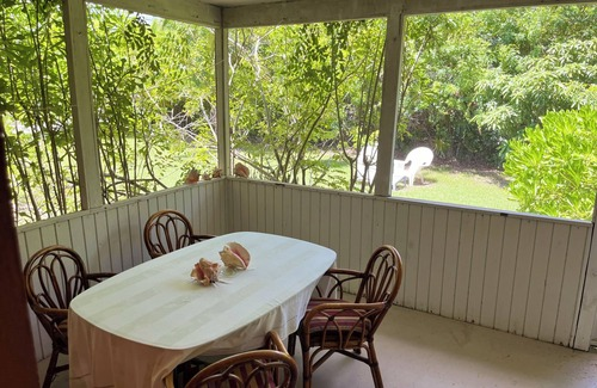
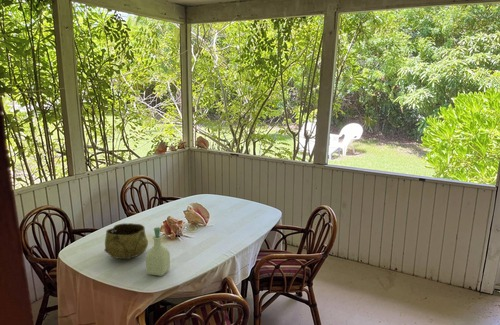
+ soap bottle [145,226,171,277]
+ decorative bowl [103,222,149,260]
